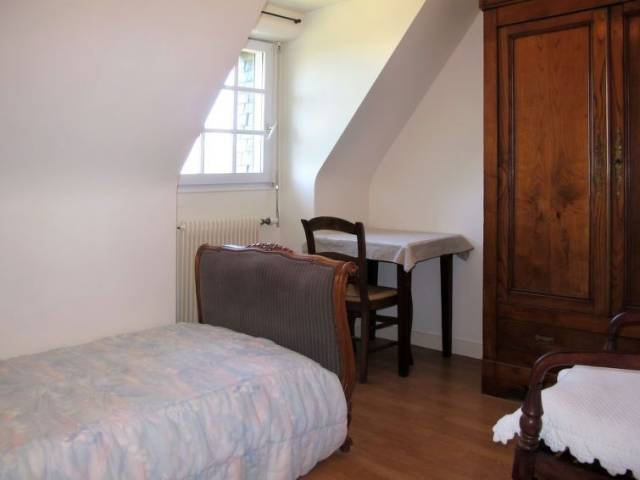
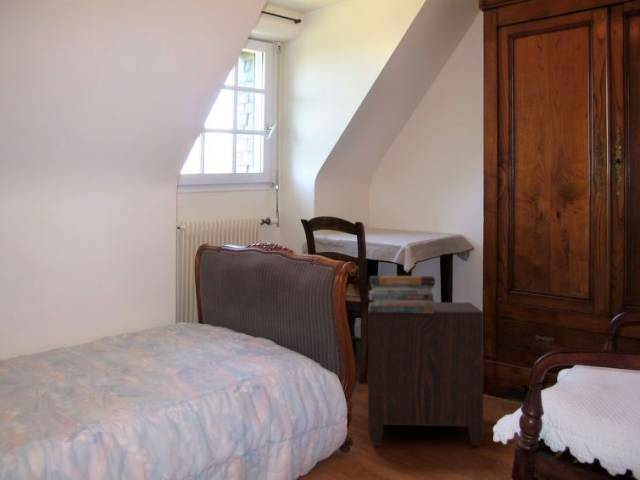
+ book stack [368,275,436,313]
+ nightstand [367,301,484,446]
